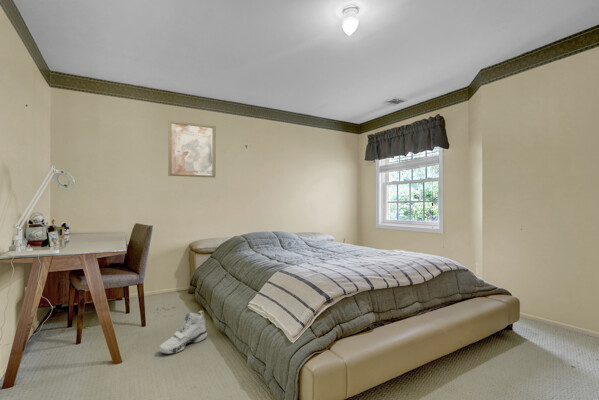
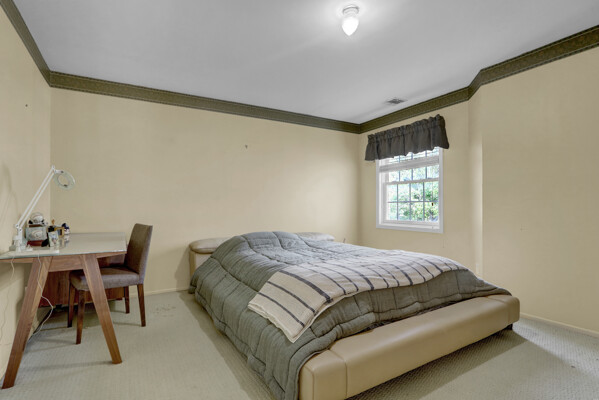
- sneaker [158,310,208,355]
- wall art [167,120,216,179]
